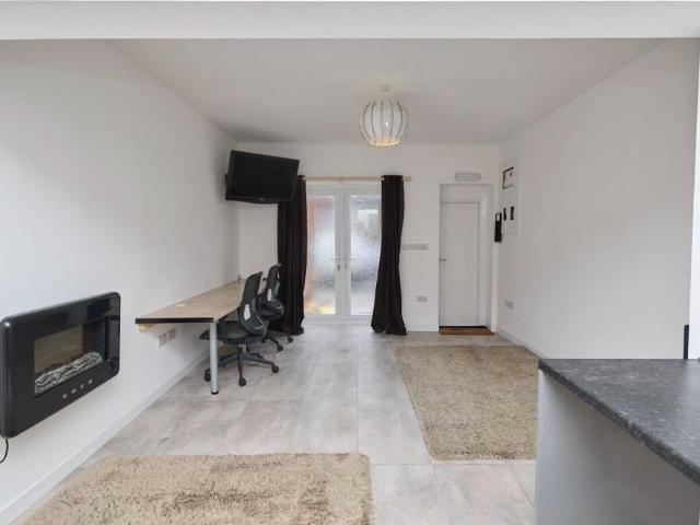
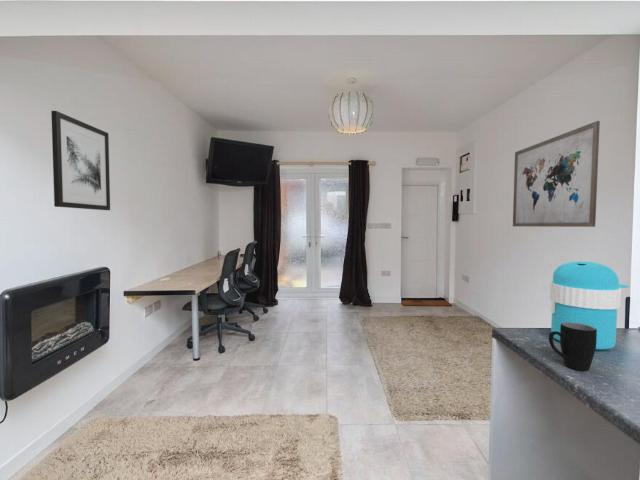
+ wall art [50,110,111,211]
+ coffee maker [549,260,630,350]
+ wall art [512,120,601,228]
+ mug [548,322,597,372]
